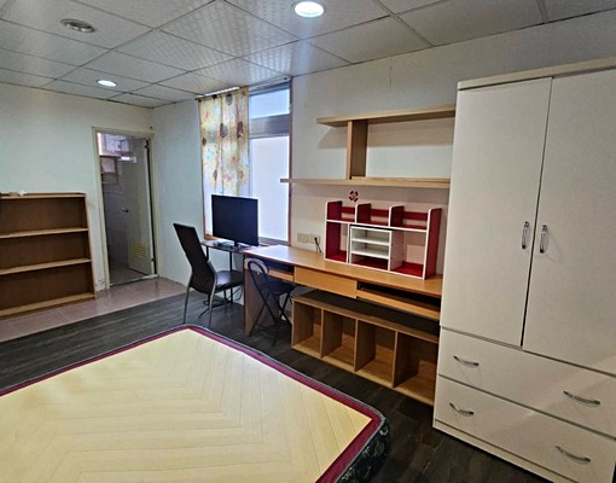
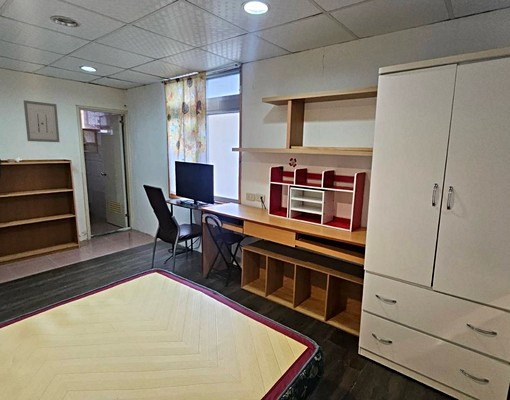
+ wall art [23,99,61,143]
